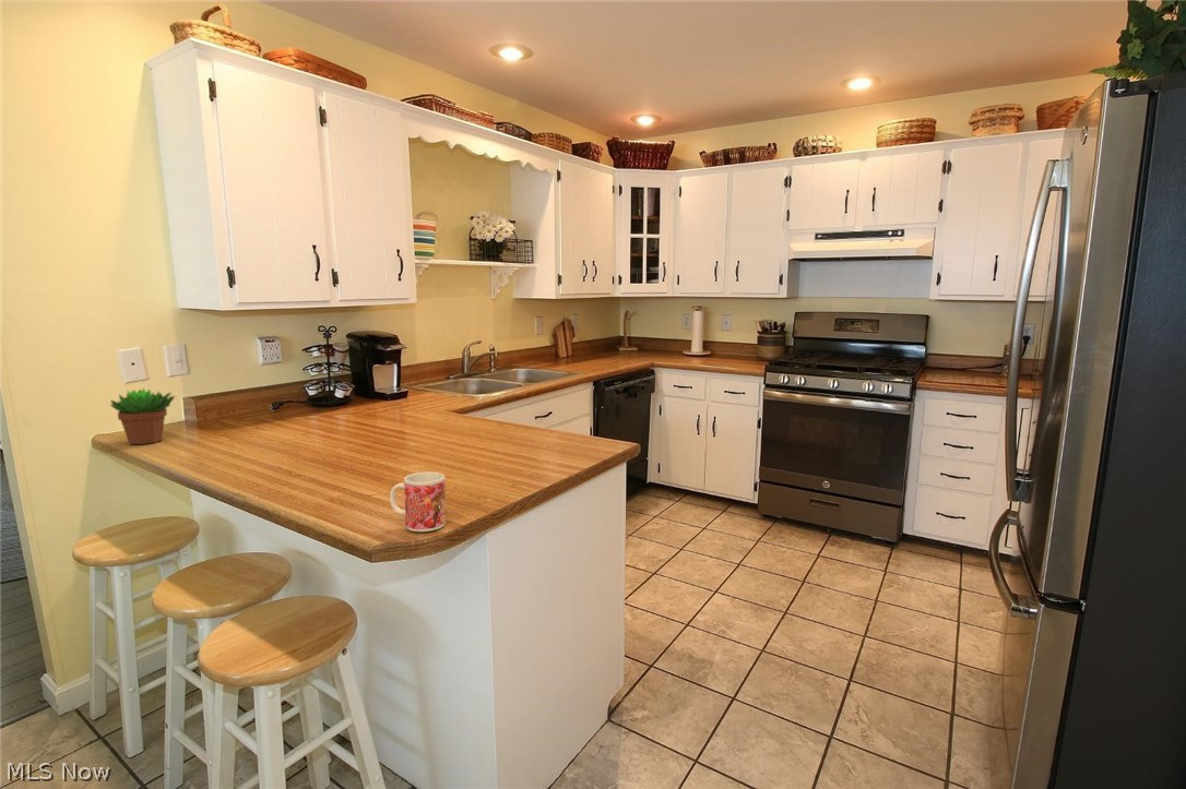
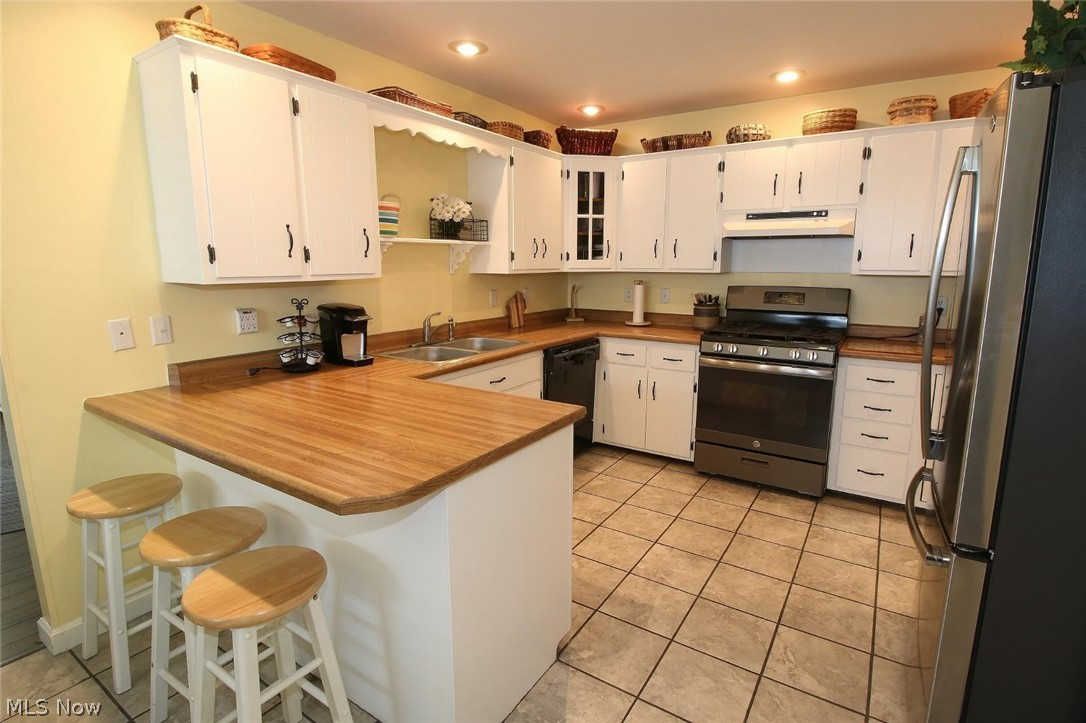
- succulent plant [109,387,176,445]
- mug [389,471,447,533]
